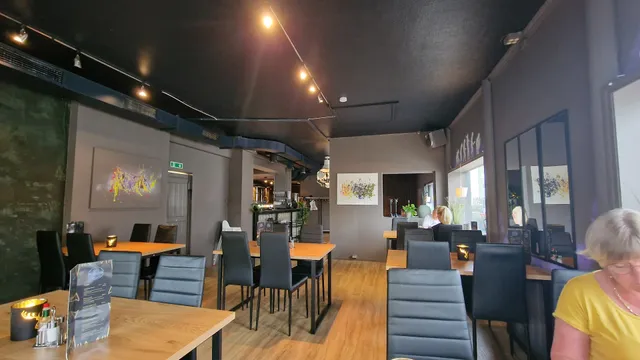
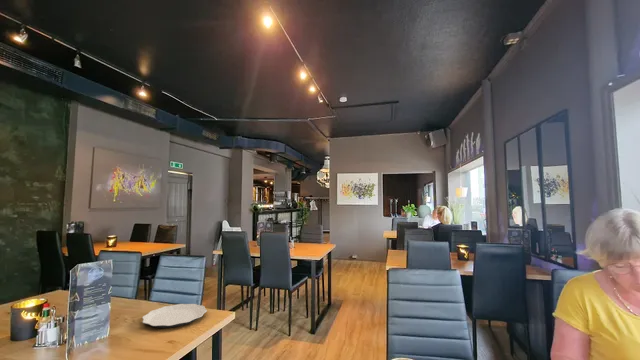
+ plate [141,303,208,329]
